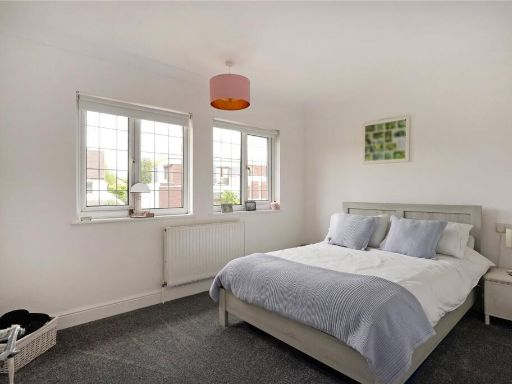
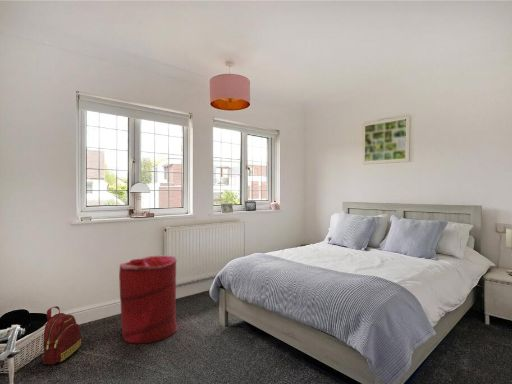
+ backpack [41,305,82,366]
+ laundry hamper [118,254,179,345]
